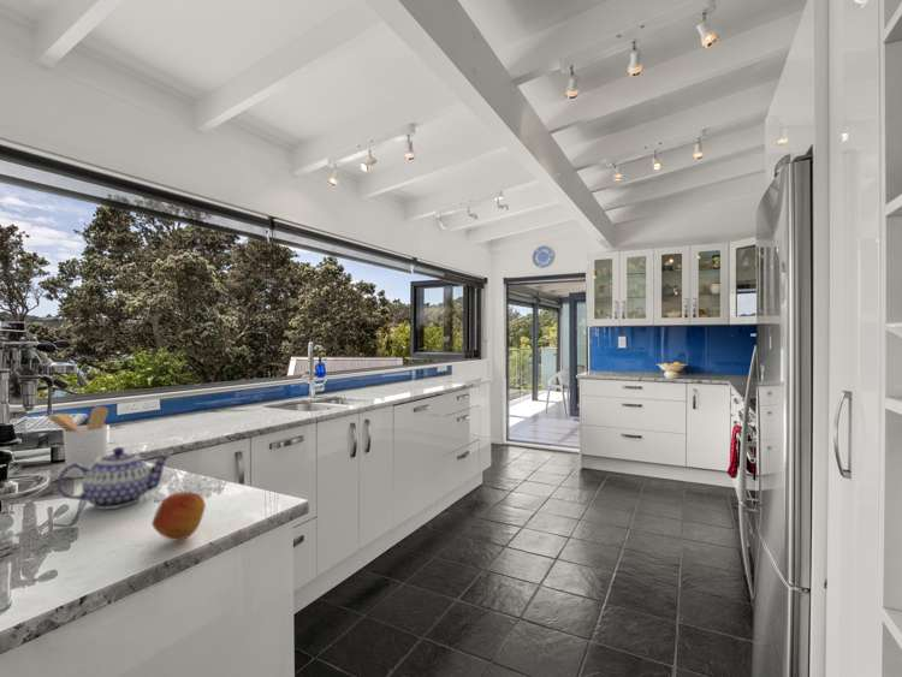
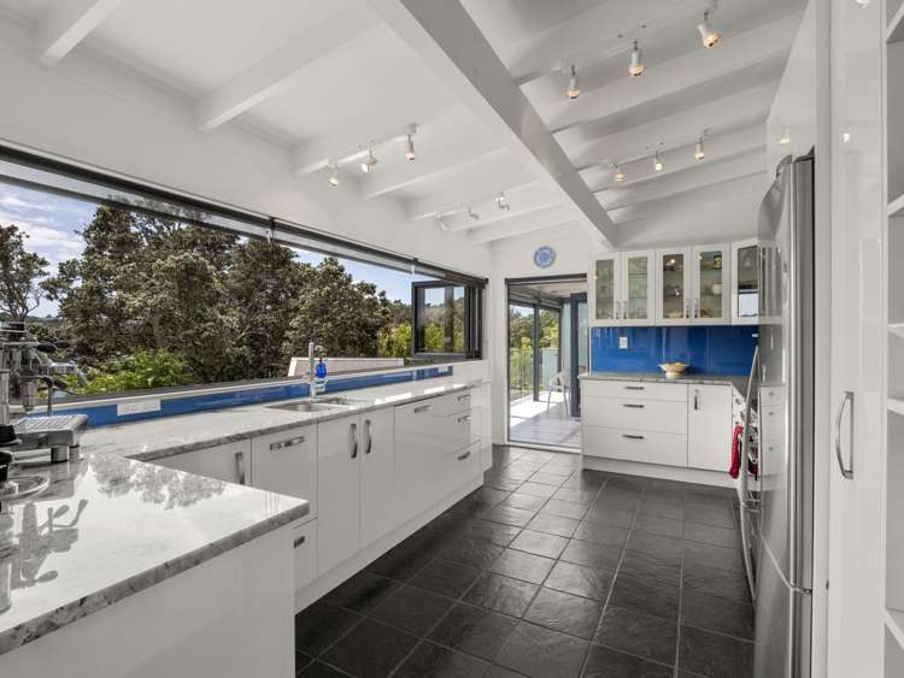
- teapot [55,446,172,510]
- utensil holder [41,405,111,479]
- fruit [152,491,207,541]
